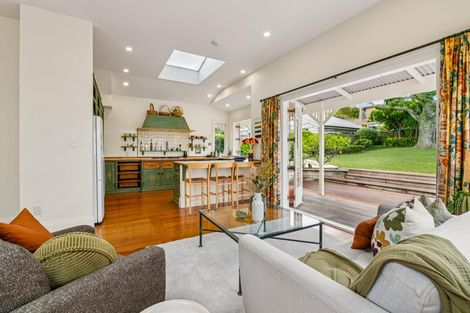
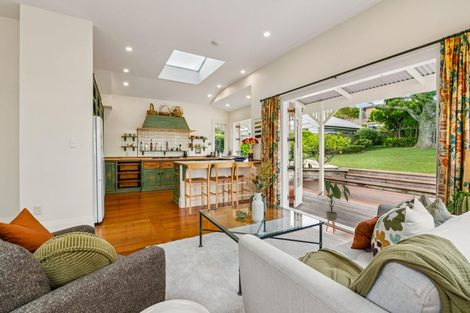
+ house plant [316,180,351,235]
